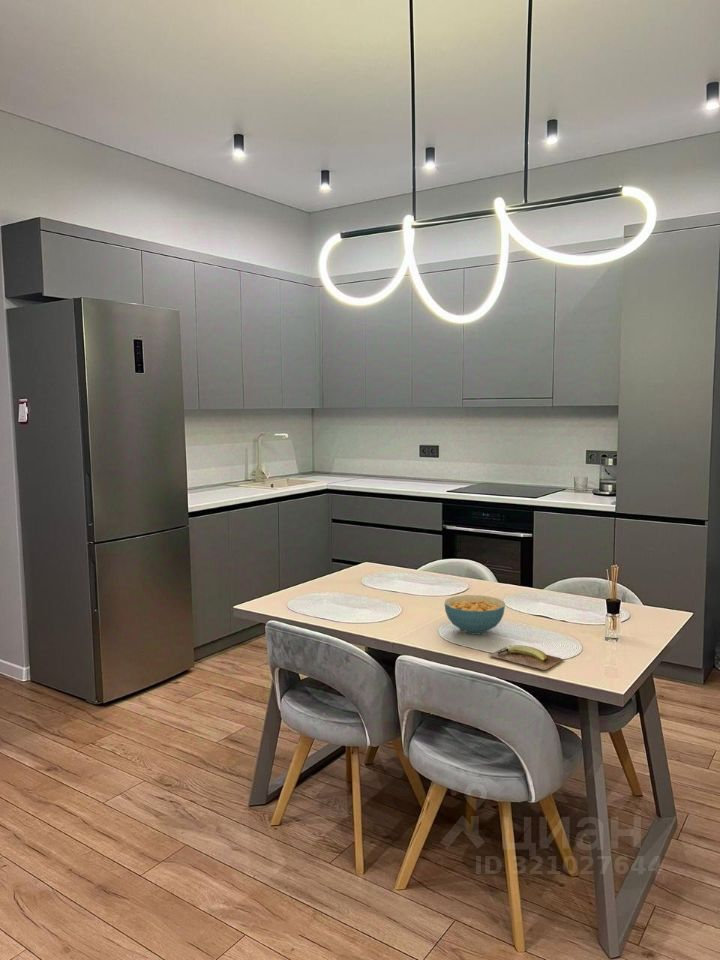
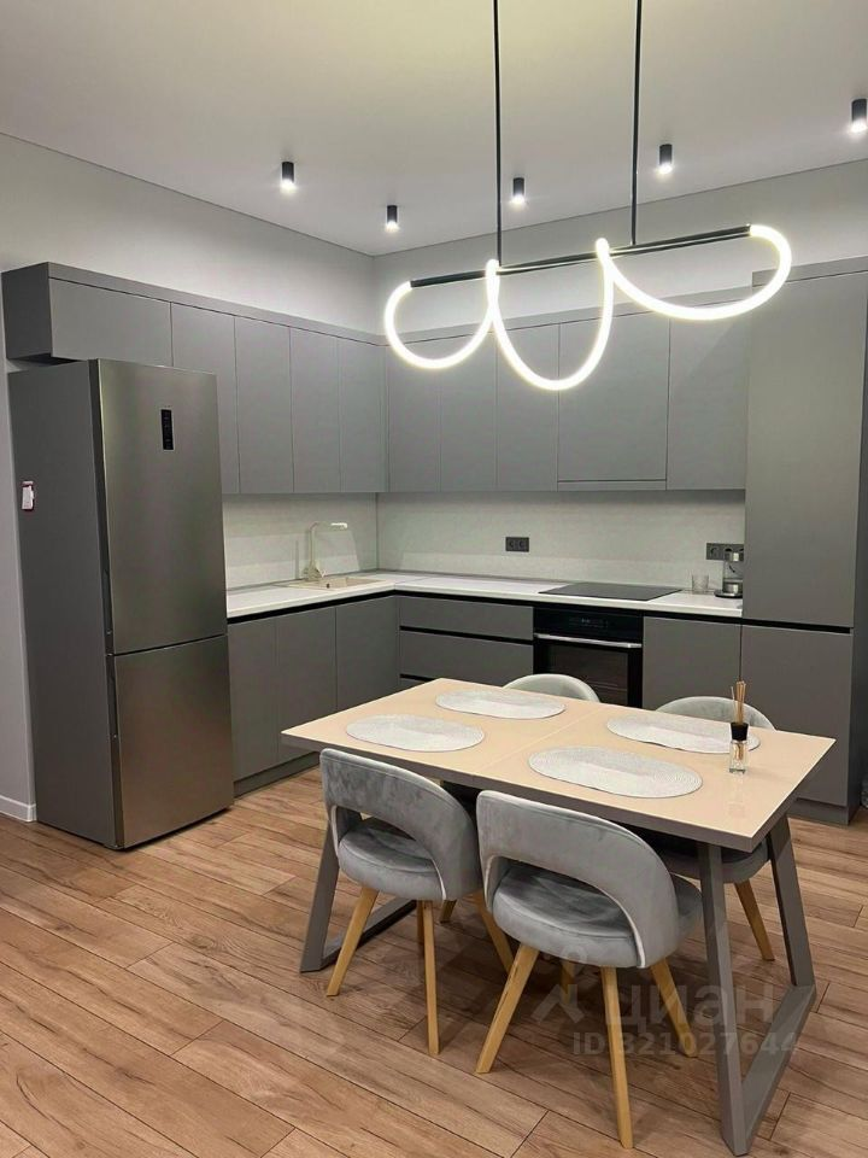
- cereal bowl [444,594,506,636]
- banana [488,644,566,671]
